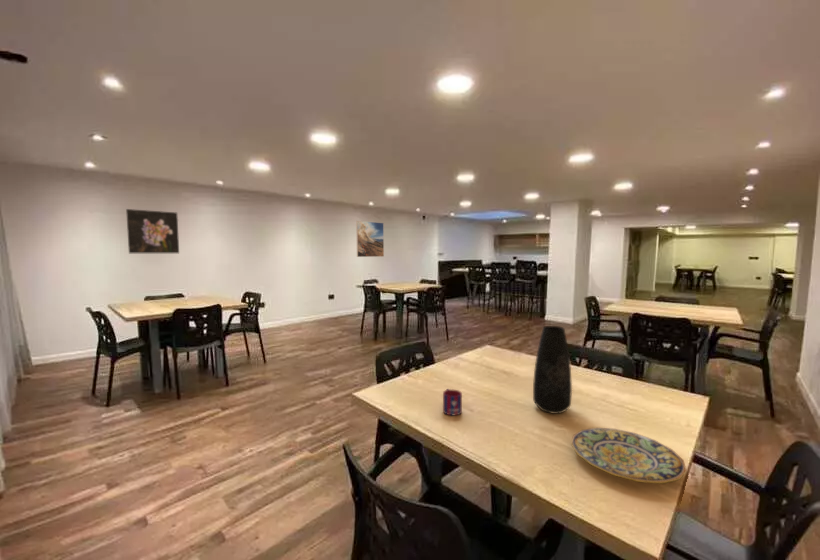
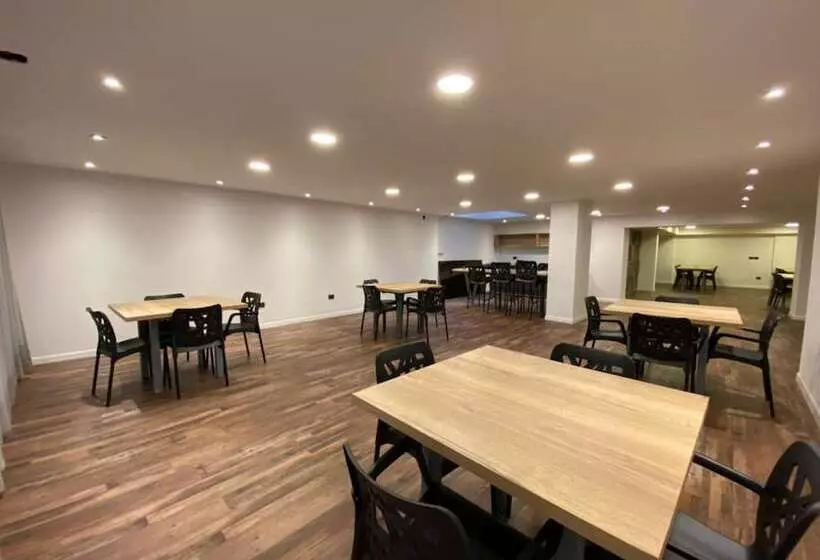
- plate [570,427,688,485]
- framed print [125,208,180,254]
- vase [532,325,573,415]
- mug [442,388,463,416]
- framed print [355,220,385,258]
